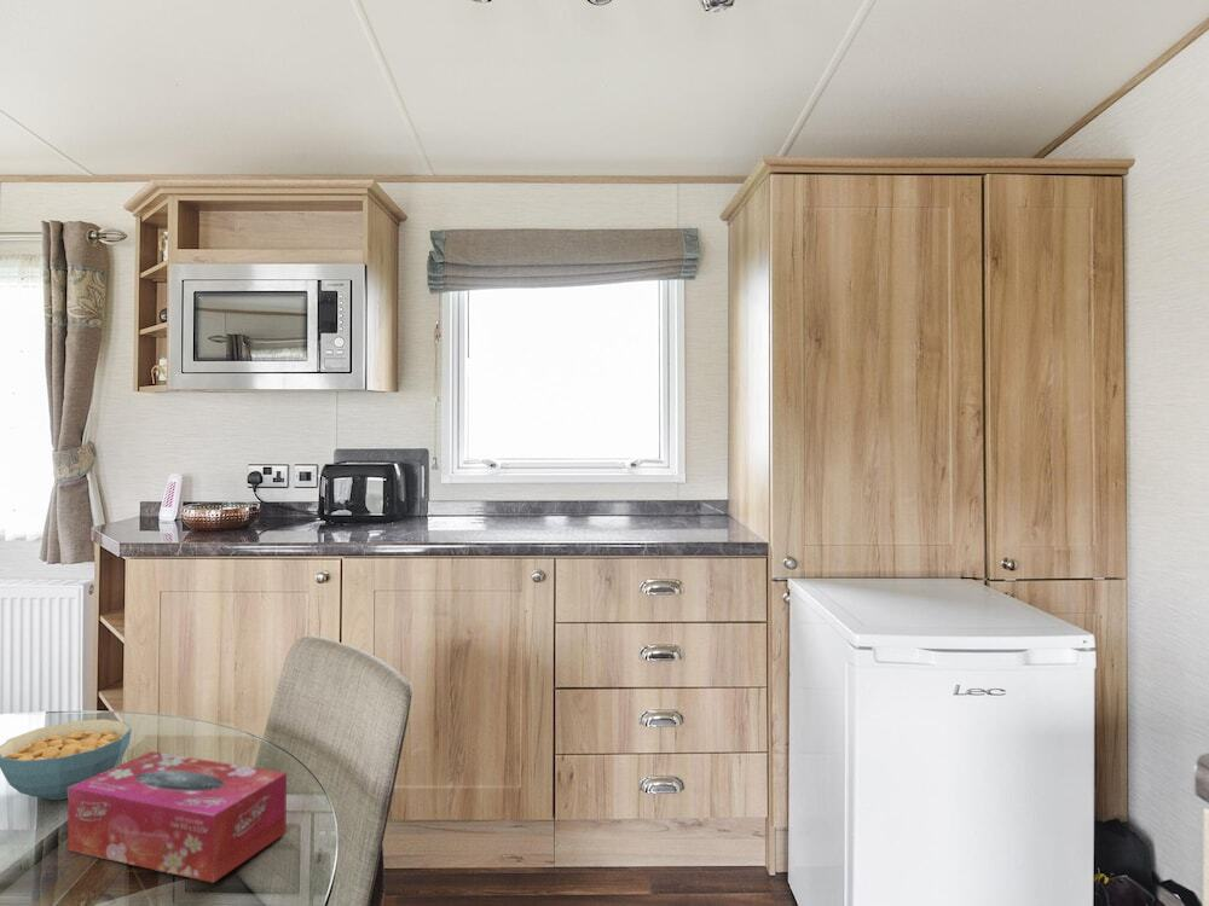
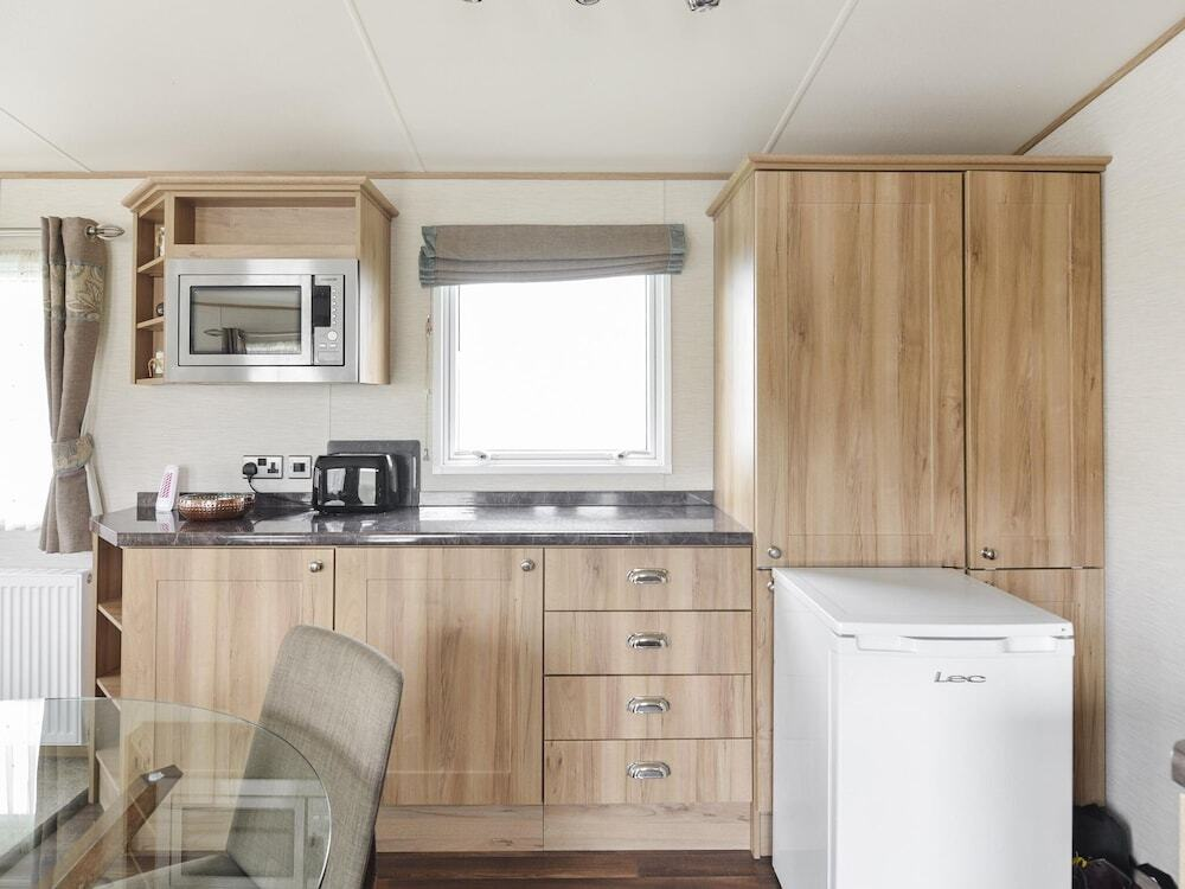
- tissue box [66,750,288,884]
- cereal bowl [0,718,133,801]
